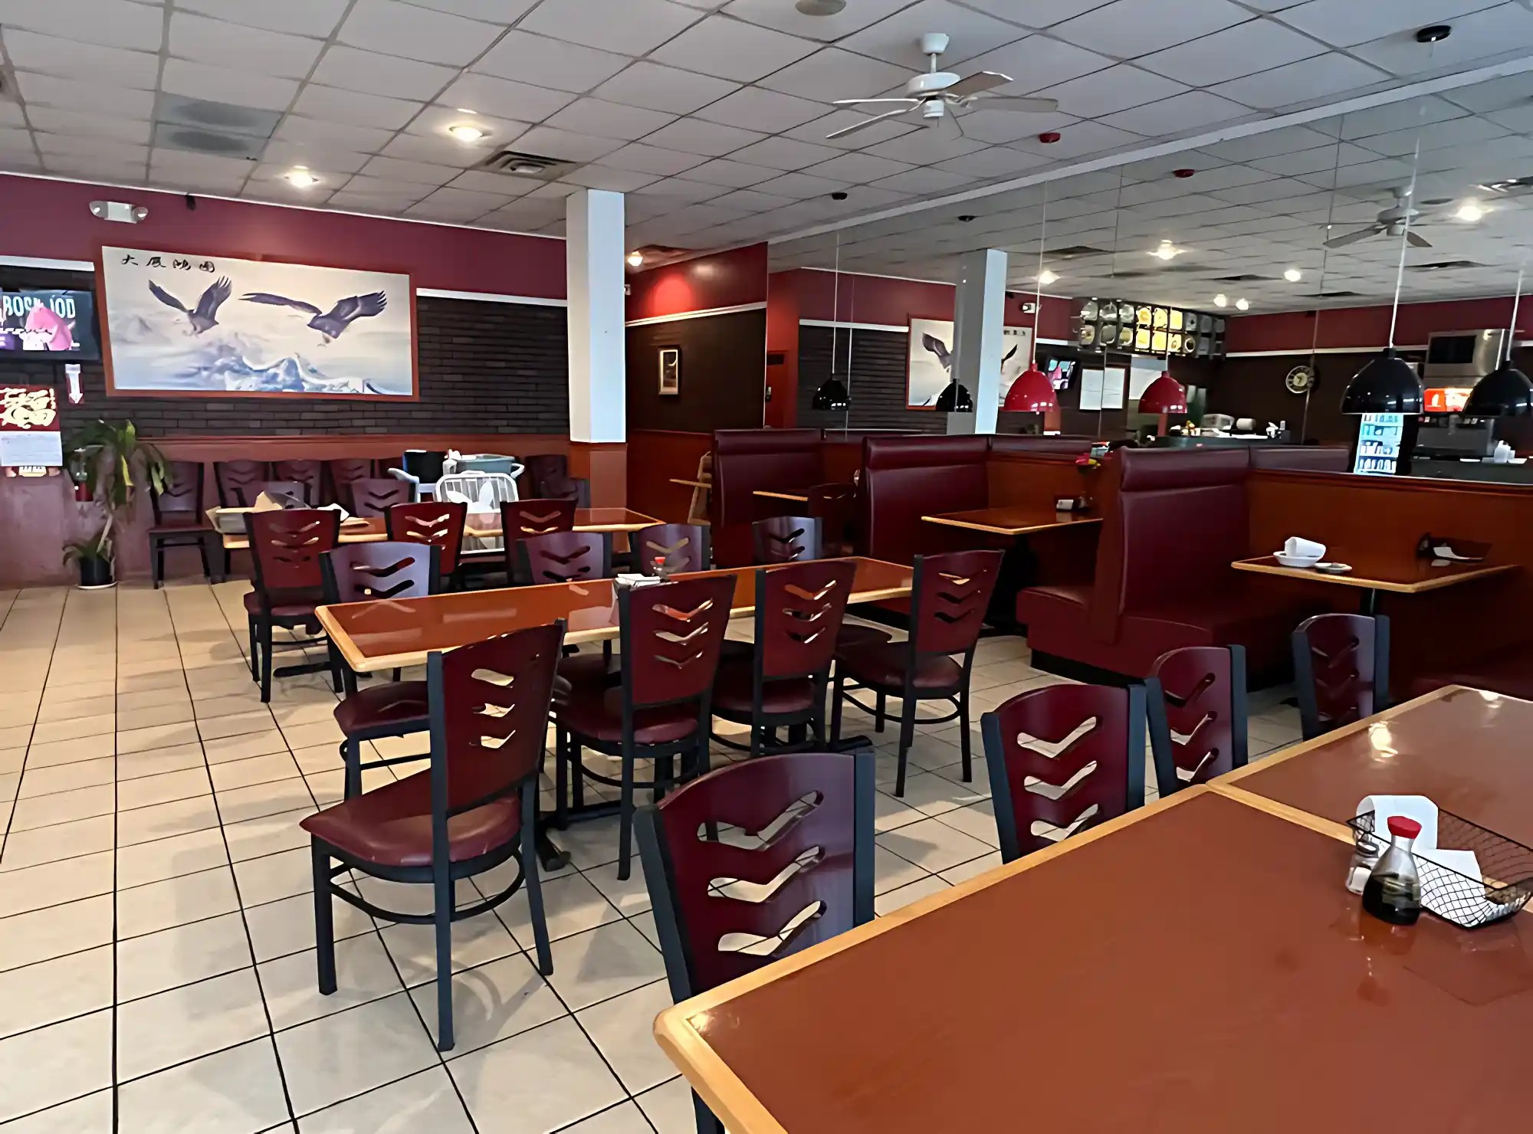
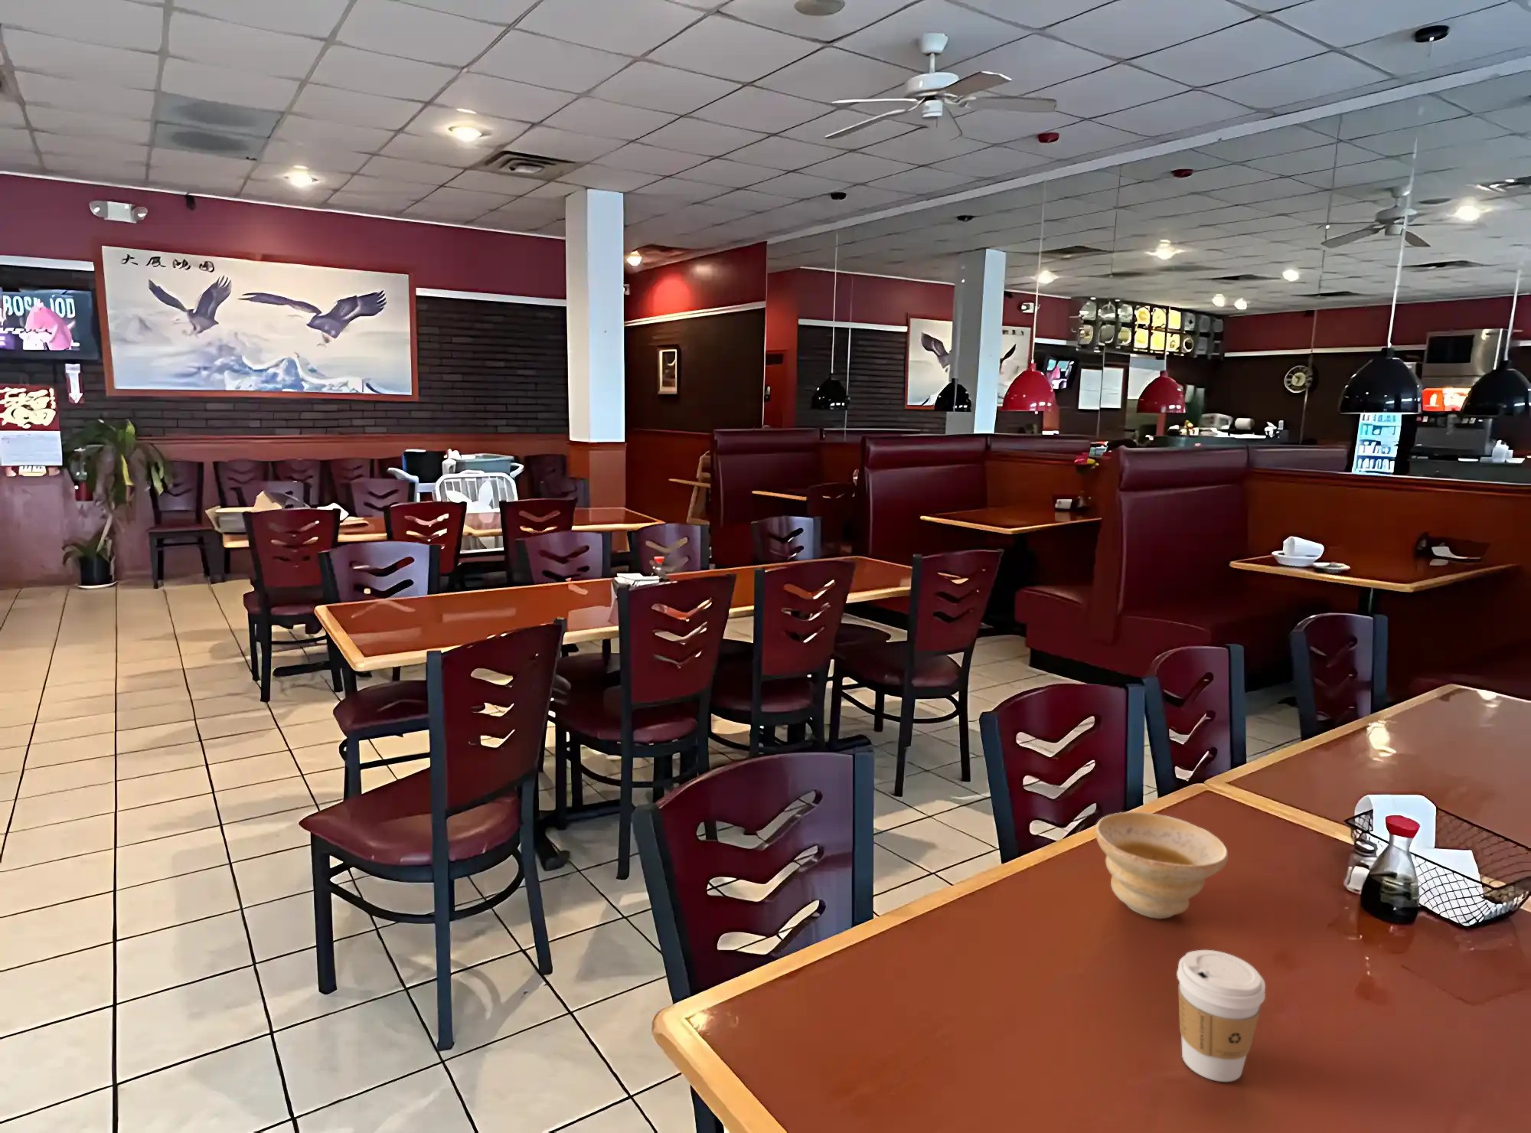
+ coffee cup [1177,950,1266,1083]
+ bowl [1094,810,1229,920]
